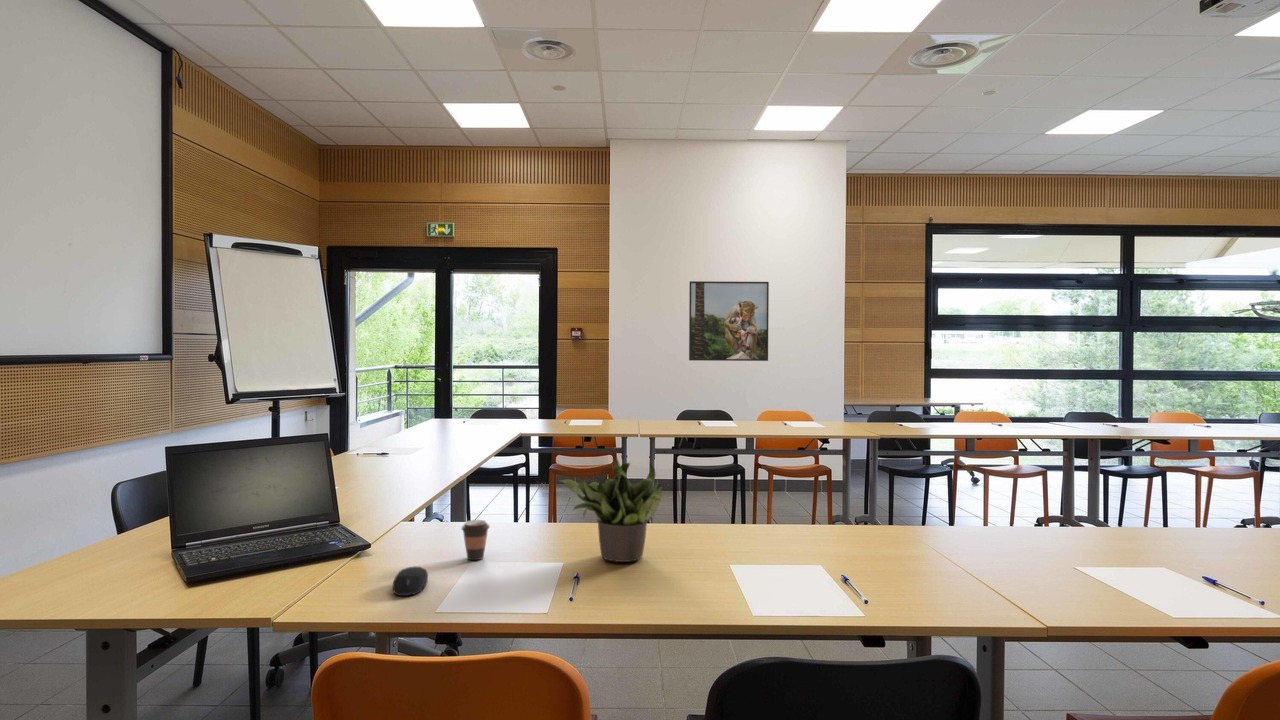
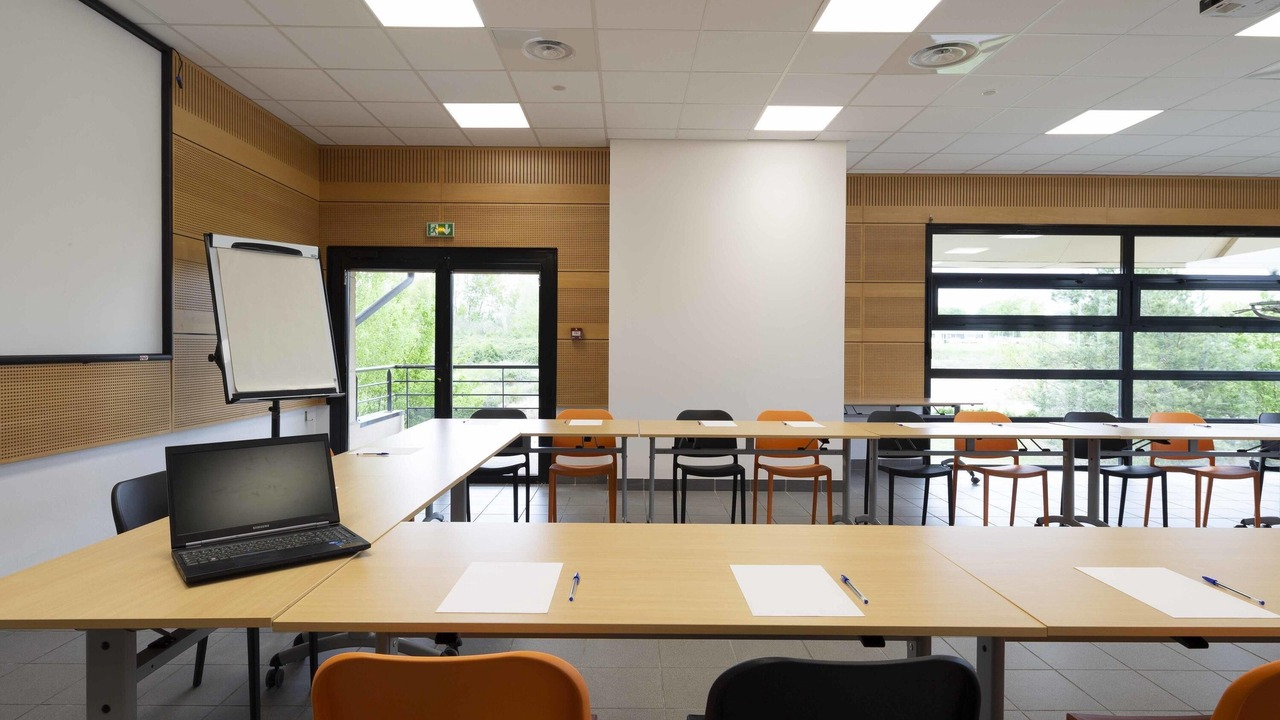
- coffee cup [460,519,491,561]
- potted plant [560,457,664,563]
- computer mouse [392,565,429,597]
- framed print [688,280,770,362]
